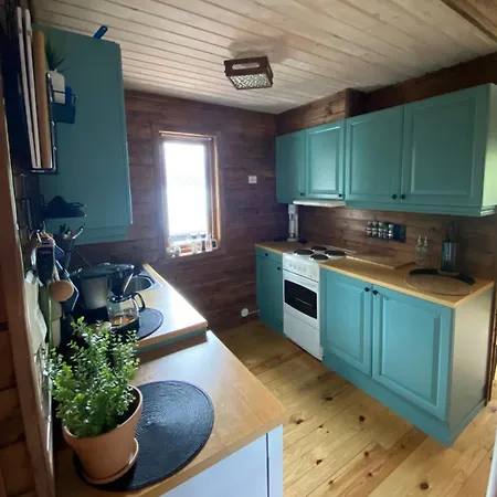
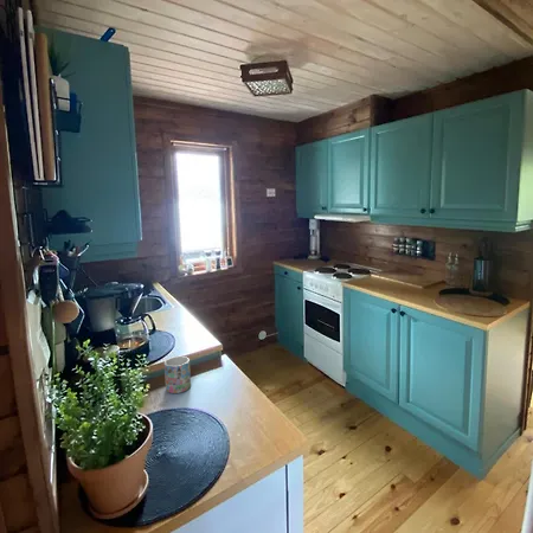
+ mug [163,355,192,394]
